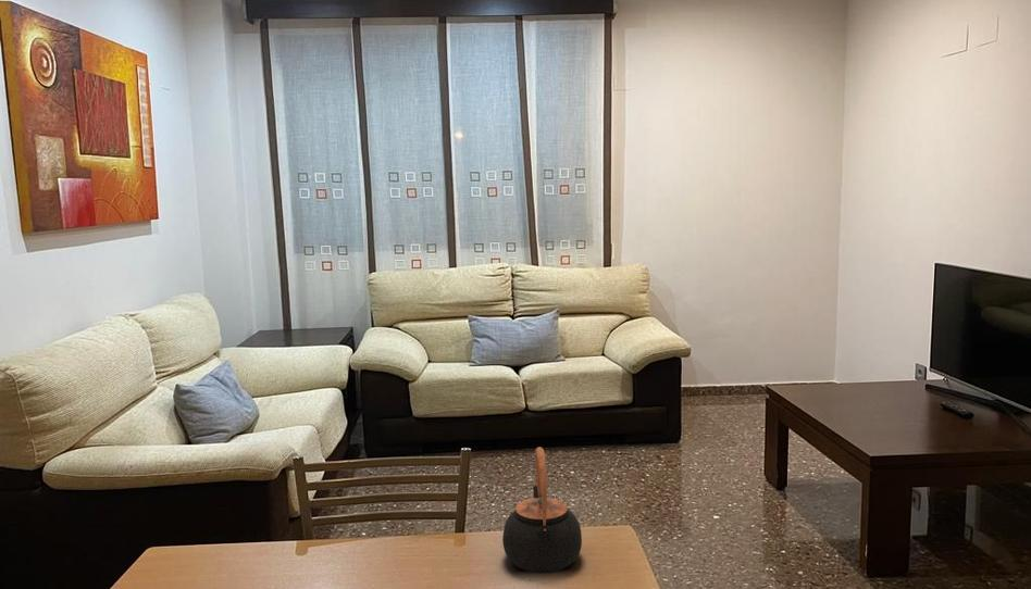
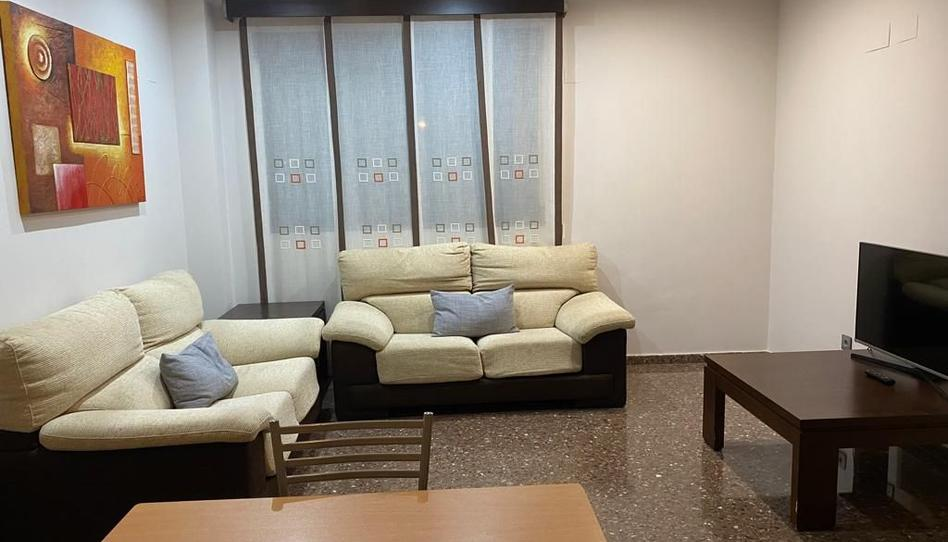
- teapot [501,446,583,574]
